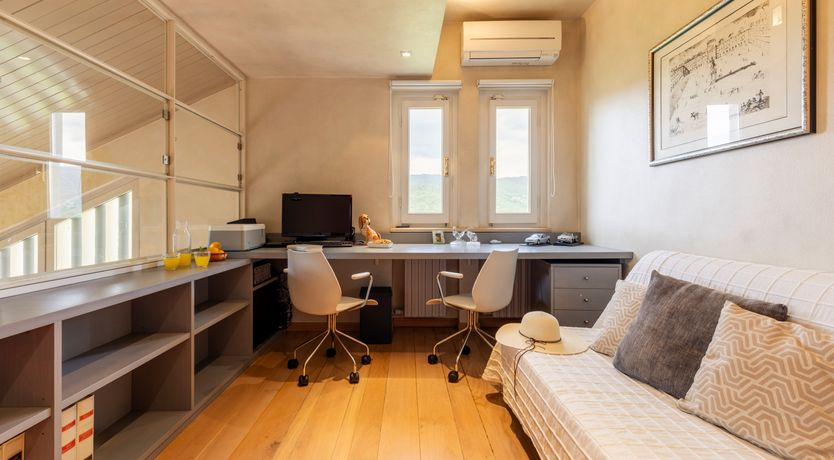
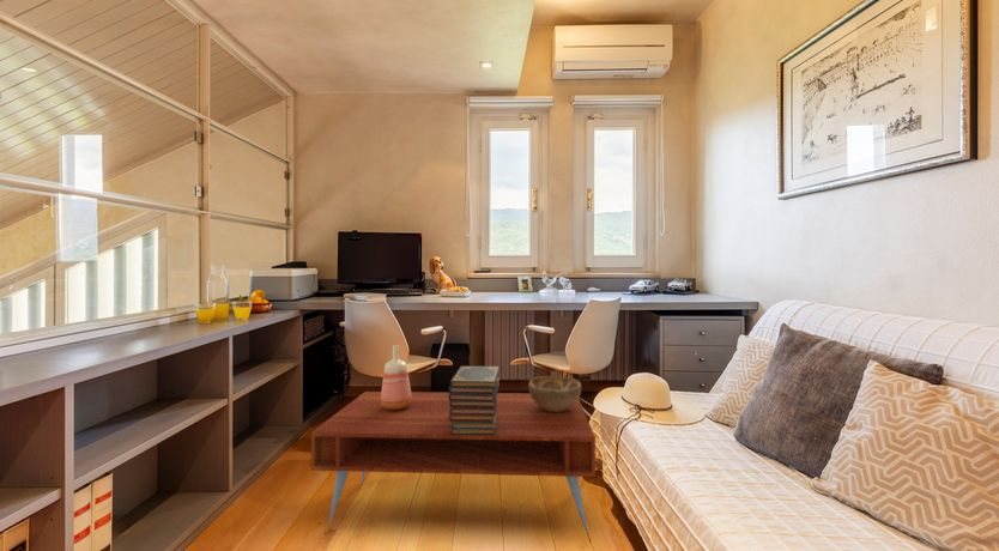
+ vase [381,344,412,410]
+ coffee table [310,390,597,535]
+ book stack [448,365,501,436]
+ decorative bowl [527,375,582,412]
